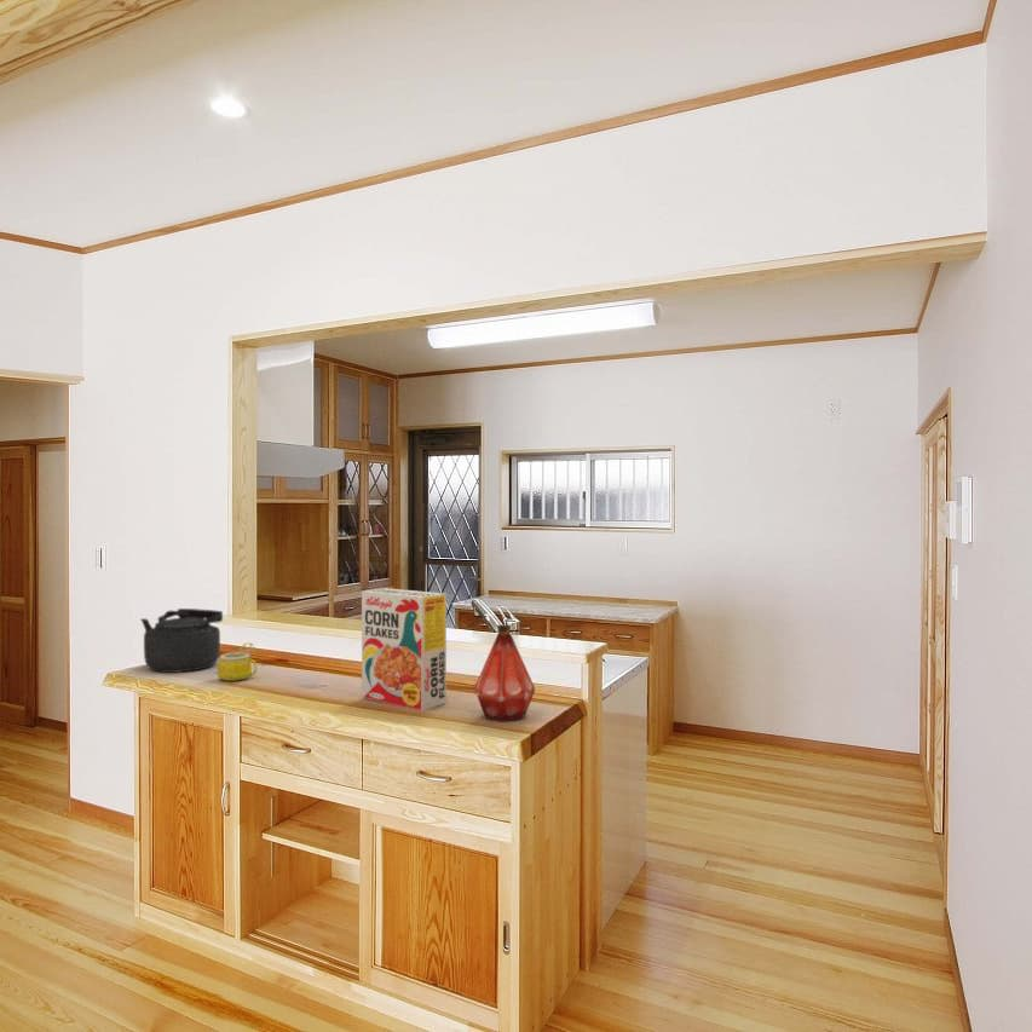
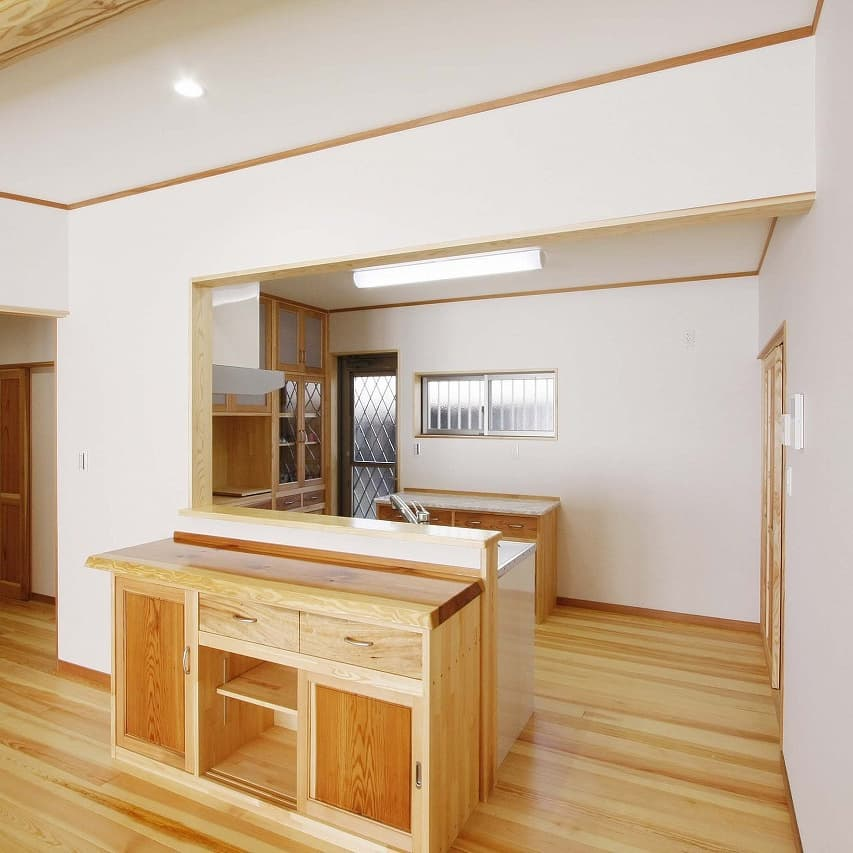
- mug [217,641,258,682]
- kettle [140,607,224,674]
- bottle [473,623,536,723]
- cereal box [361,587,448,711]
